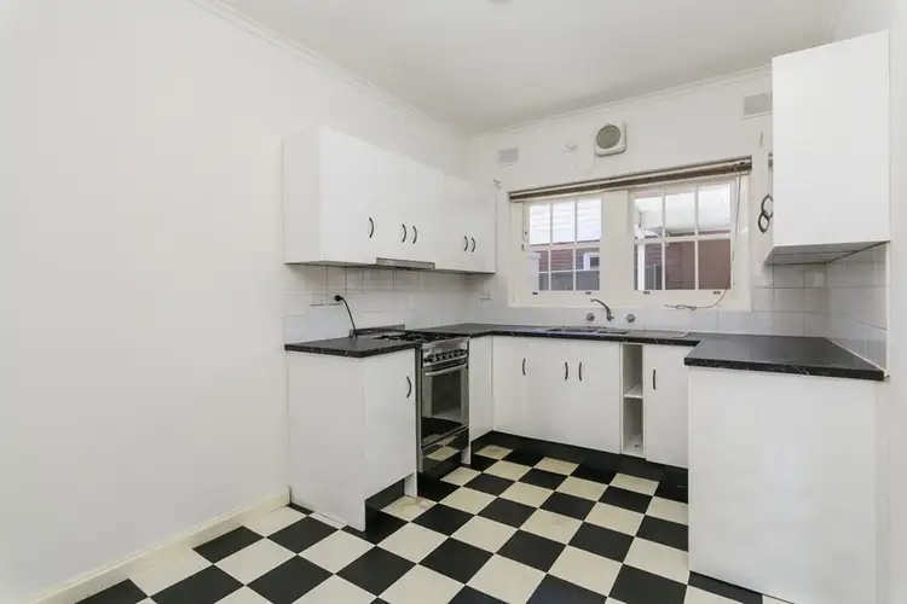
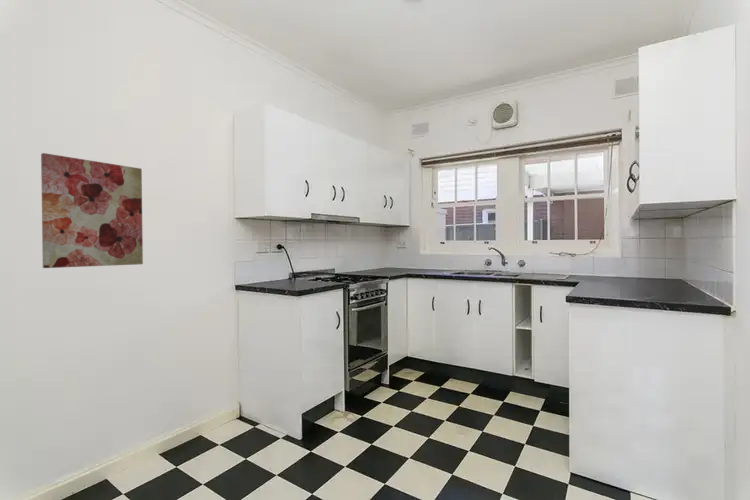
+ wall art [40,152,144,269]
